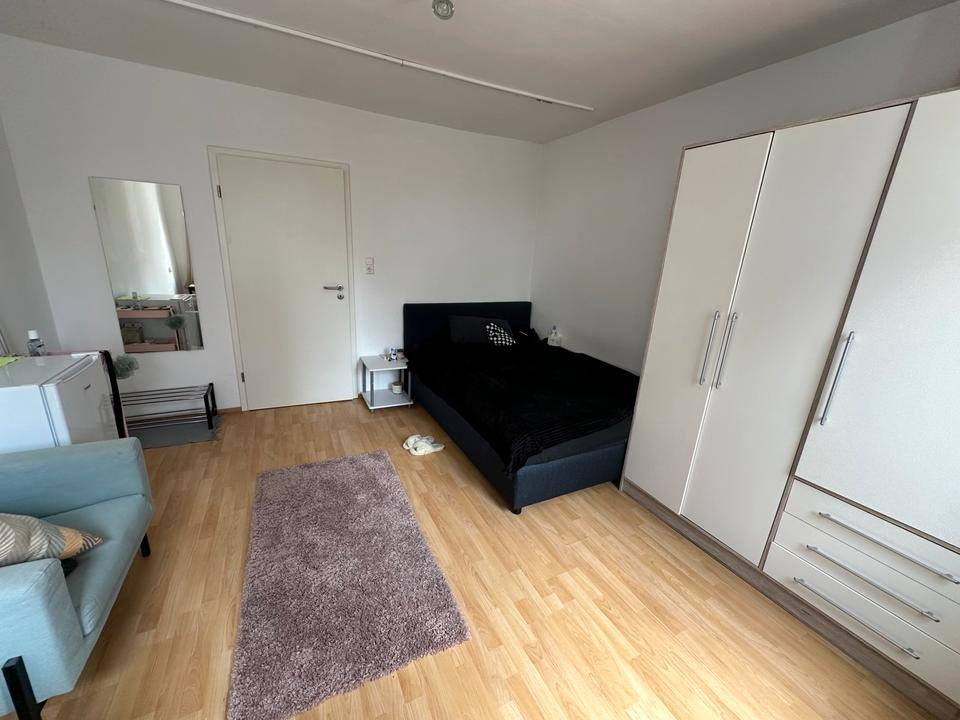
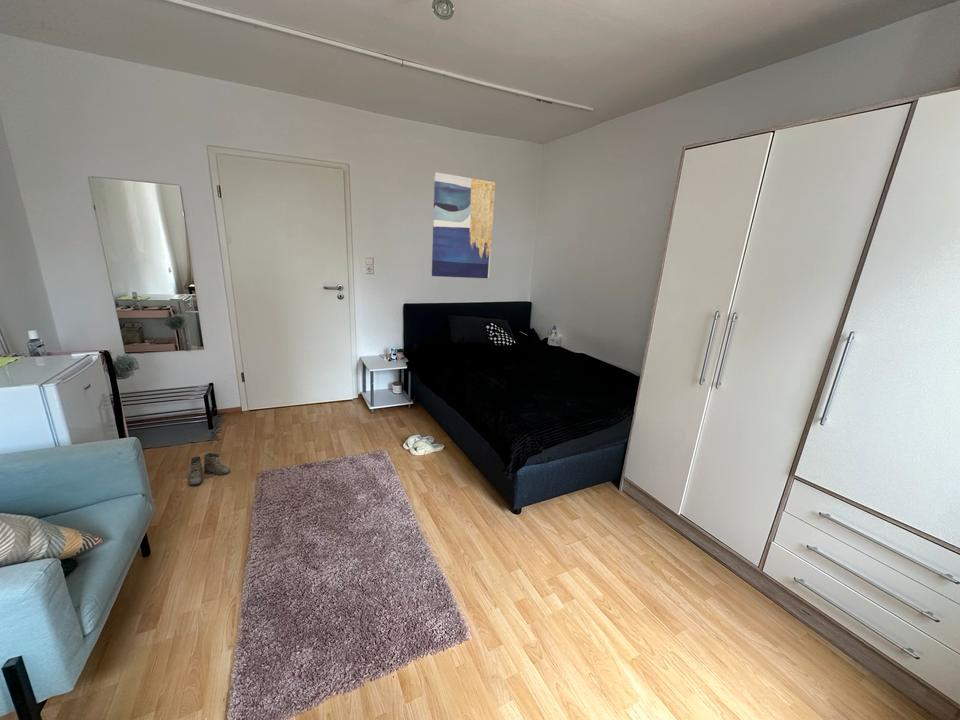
+ wall art [431,171,496,279]
+ boots [188,452,231,487]
